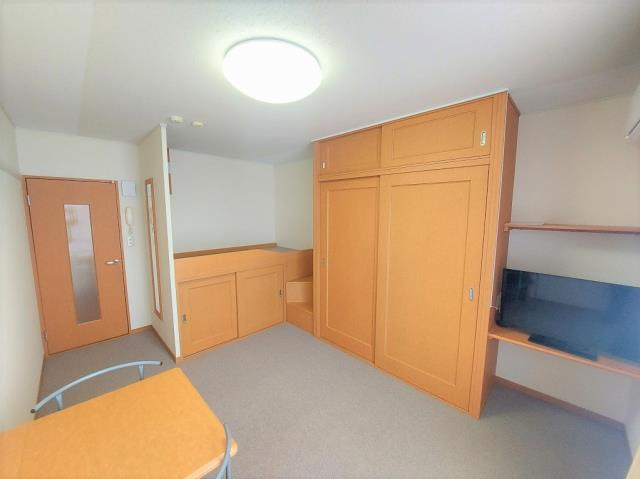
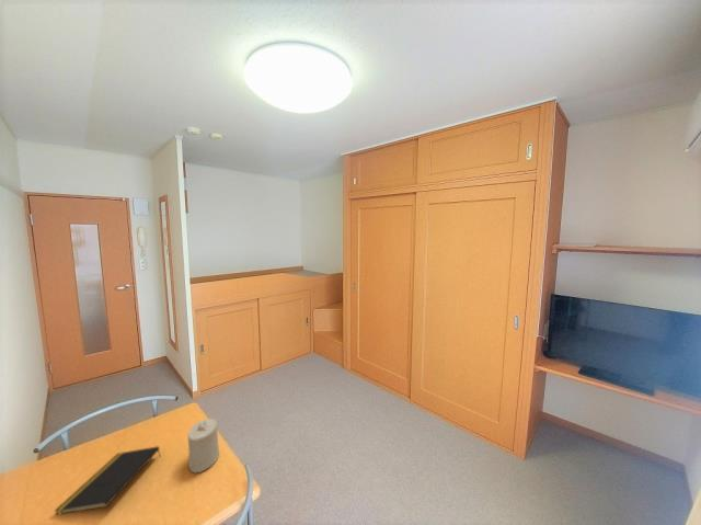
+ notepad [54,445,161,516]
+ candle [187,418,220,473]
